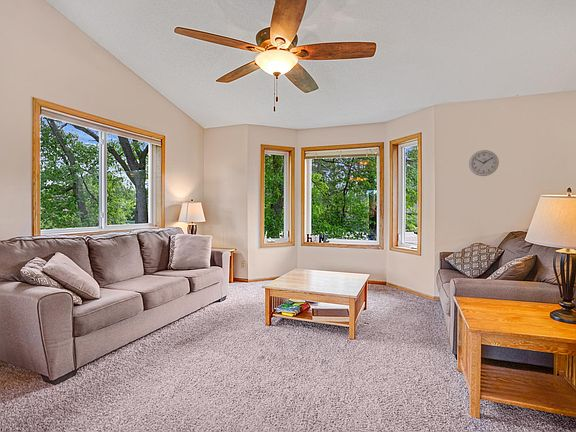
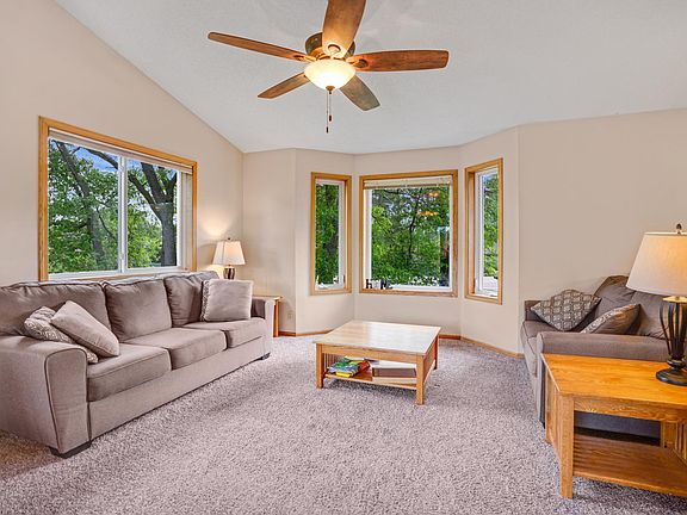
- wall clock [468,149,500,177]
